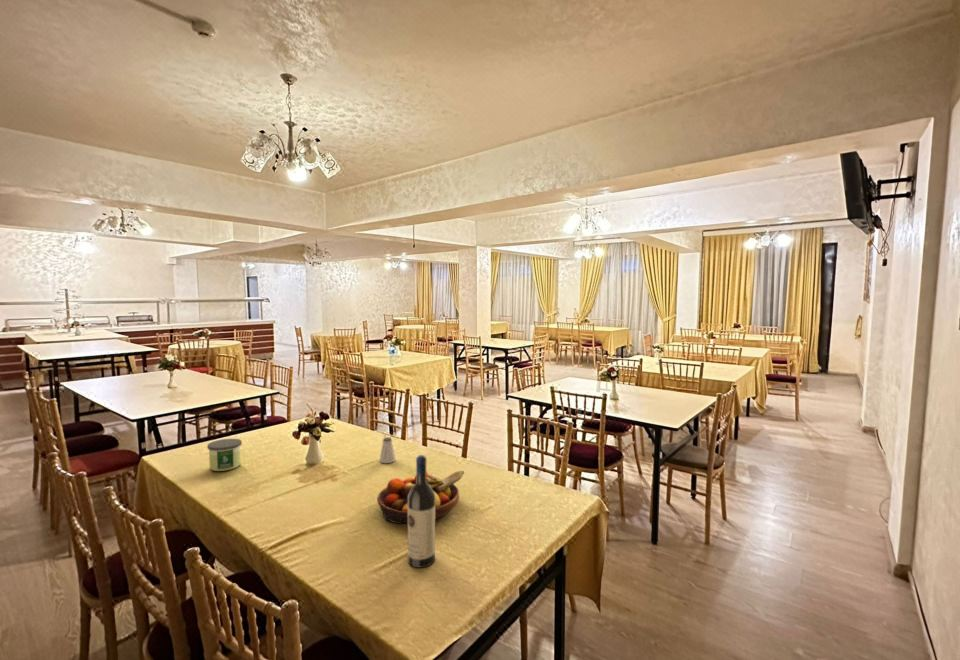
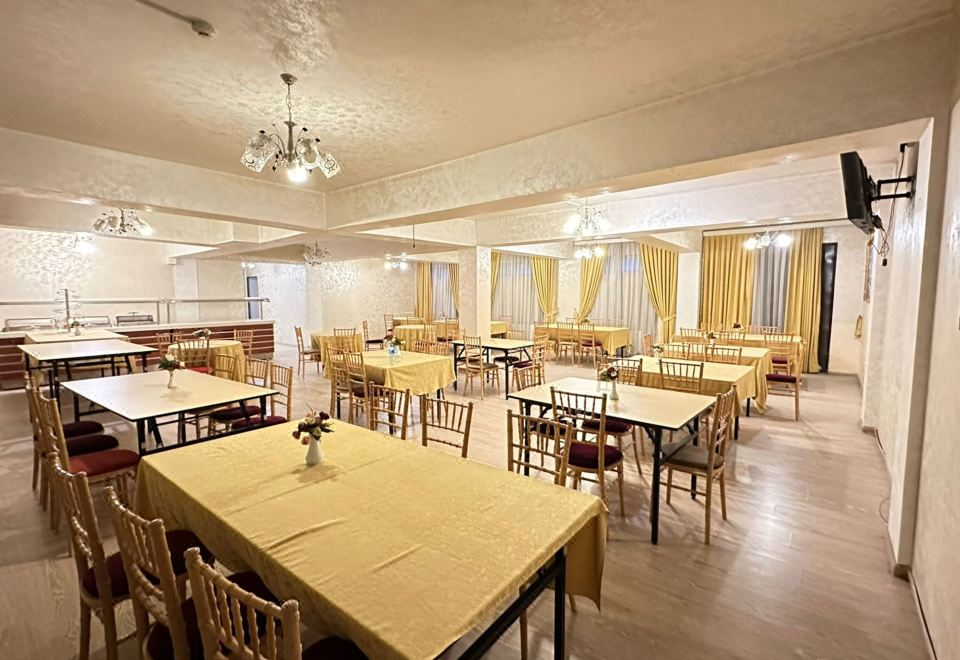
- fruit bowl [376,470,465,524]
- saltshaker [378,436,397,464]
- candle [206,438,243,472]
- wine bottle [407,454,436,569]
